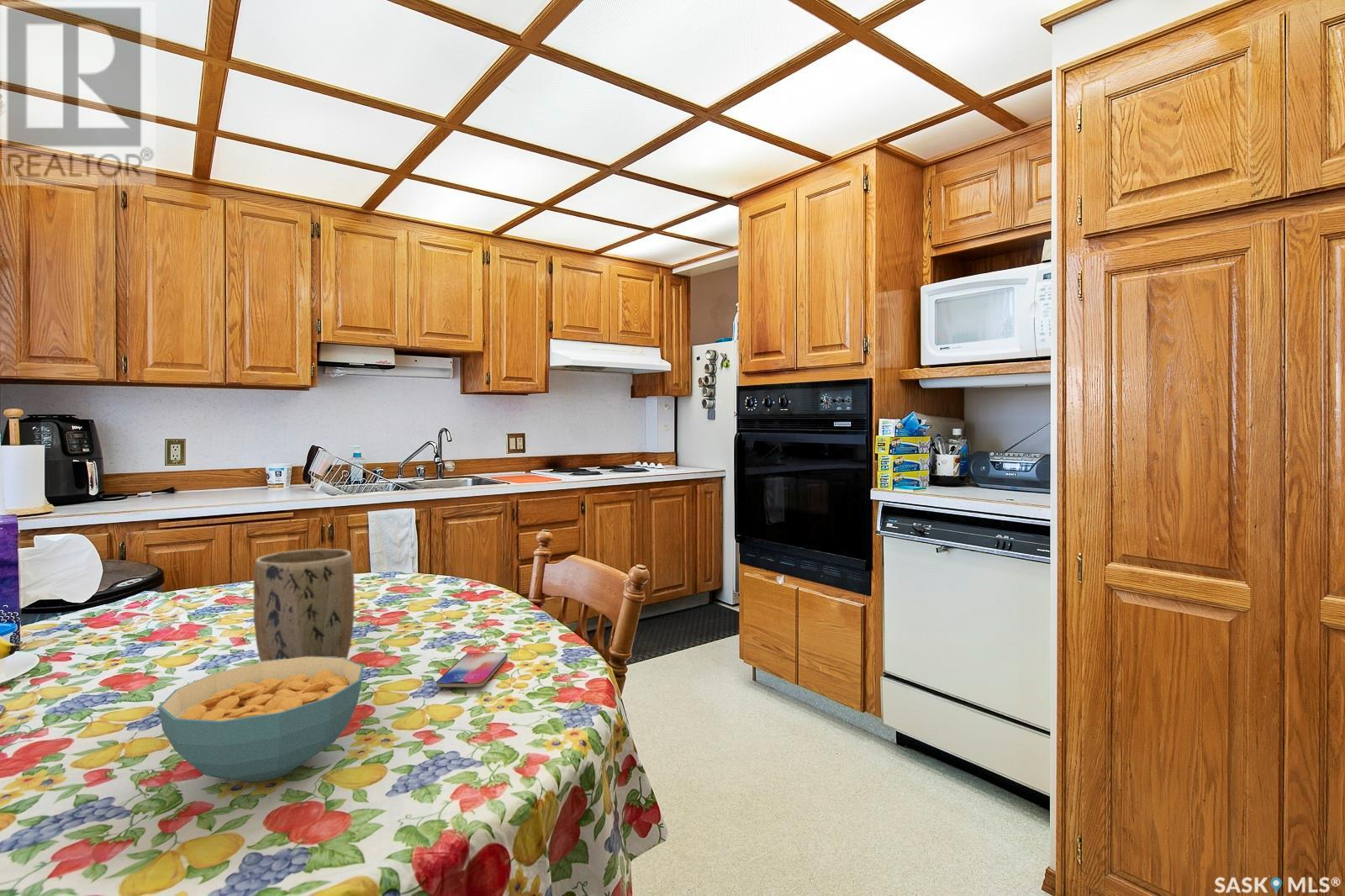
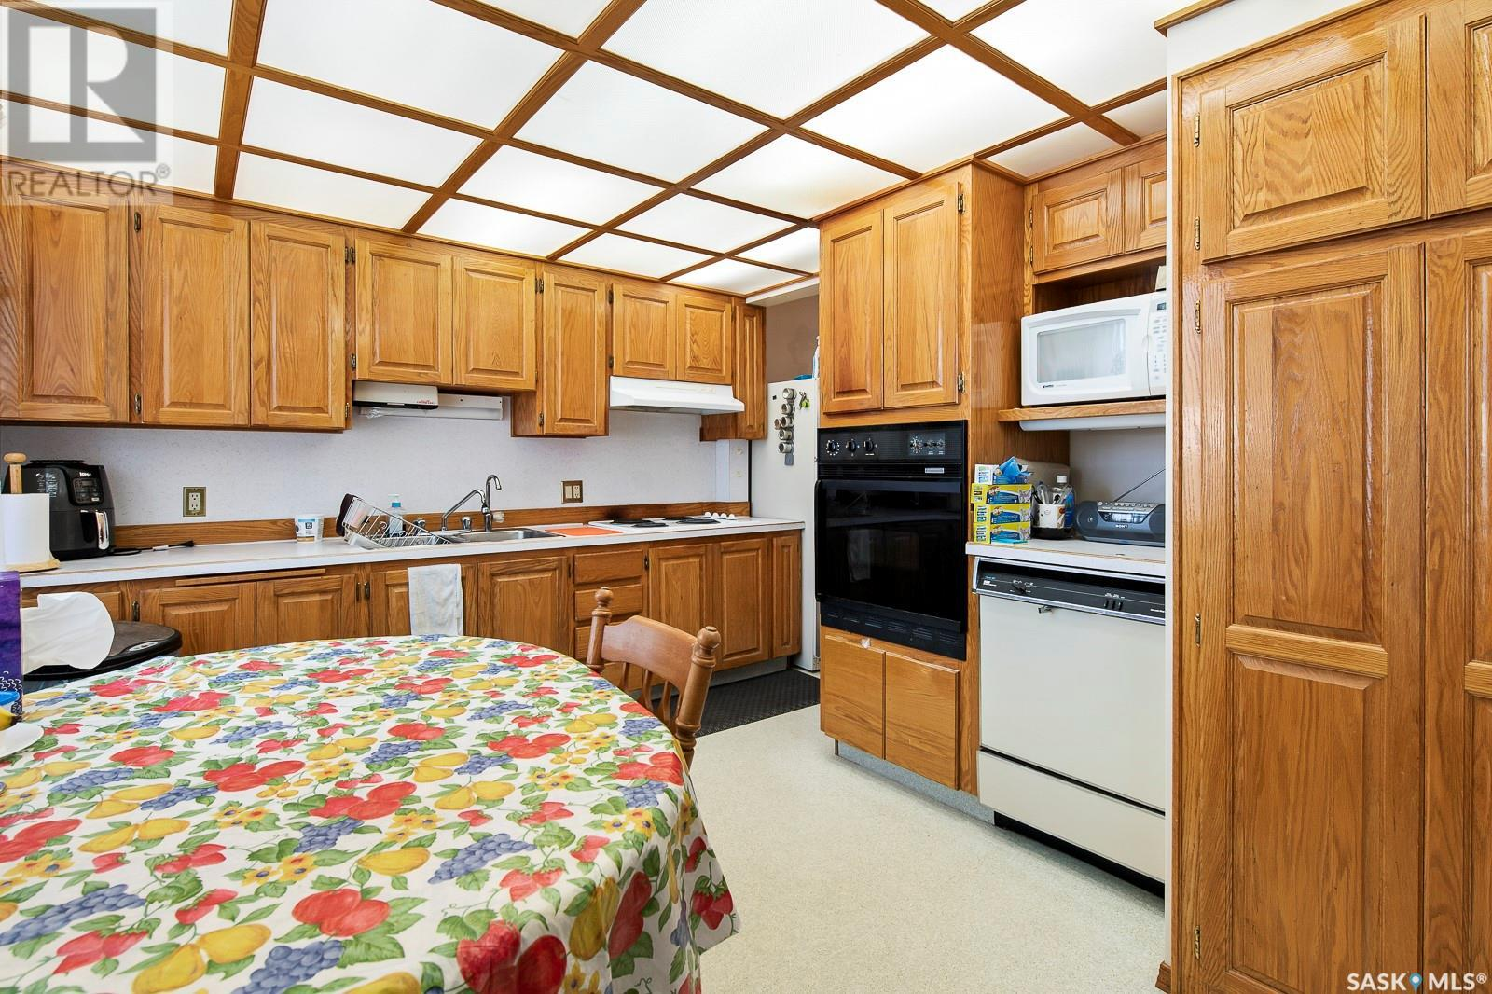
- cereal bowl [158,656,364,783]
- plant pot [252,548,356,662]
- smartphone [435,652,509,688]
